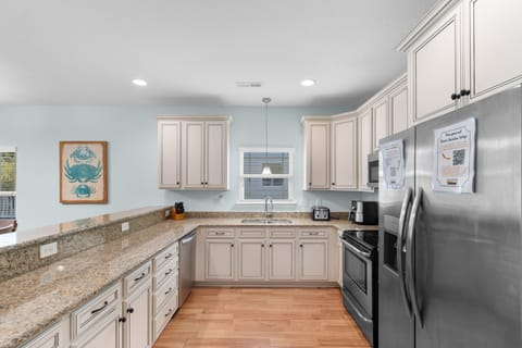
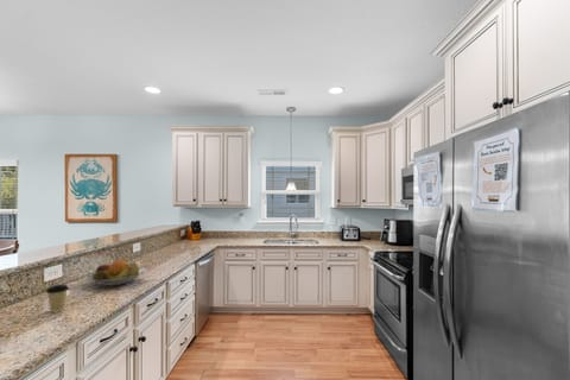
+ coffee cup [45,284,70,314]
+ fruit bowl [84,259,147,286]
